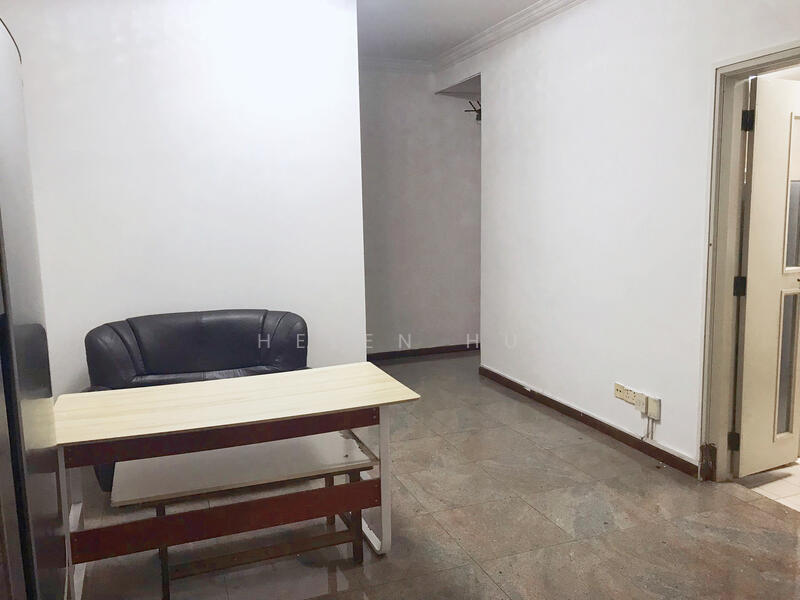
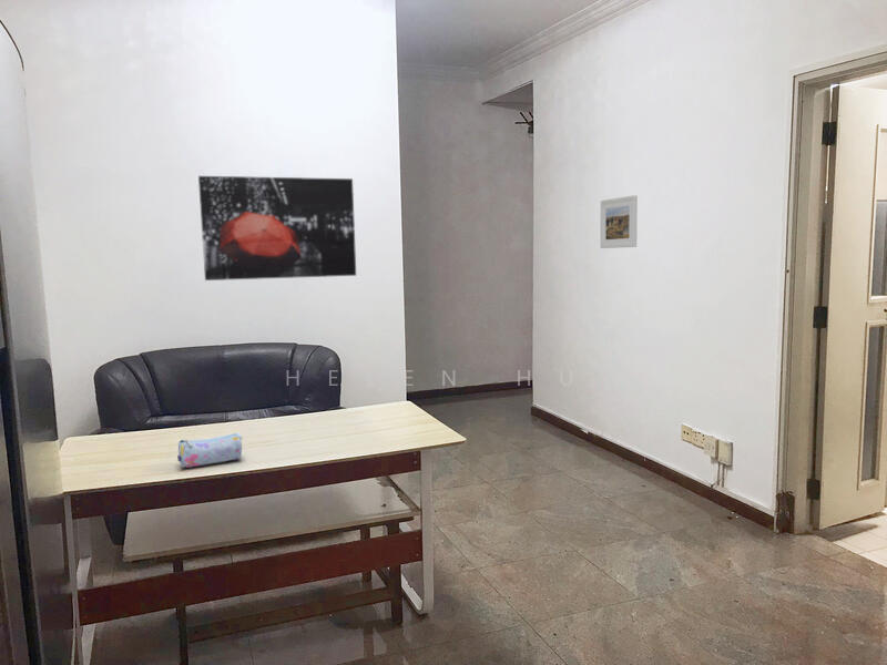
+ pencil case [176,432,243,469]
+ wall art [197,175,357,282]
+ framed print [600,194,639,249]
